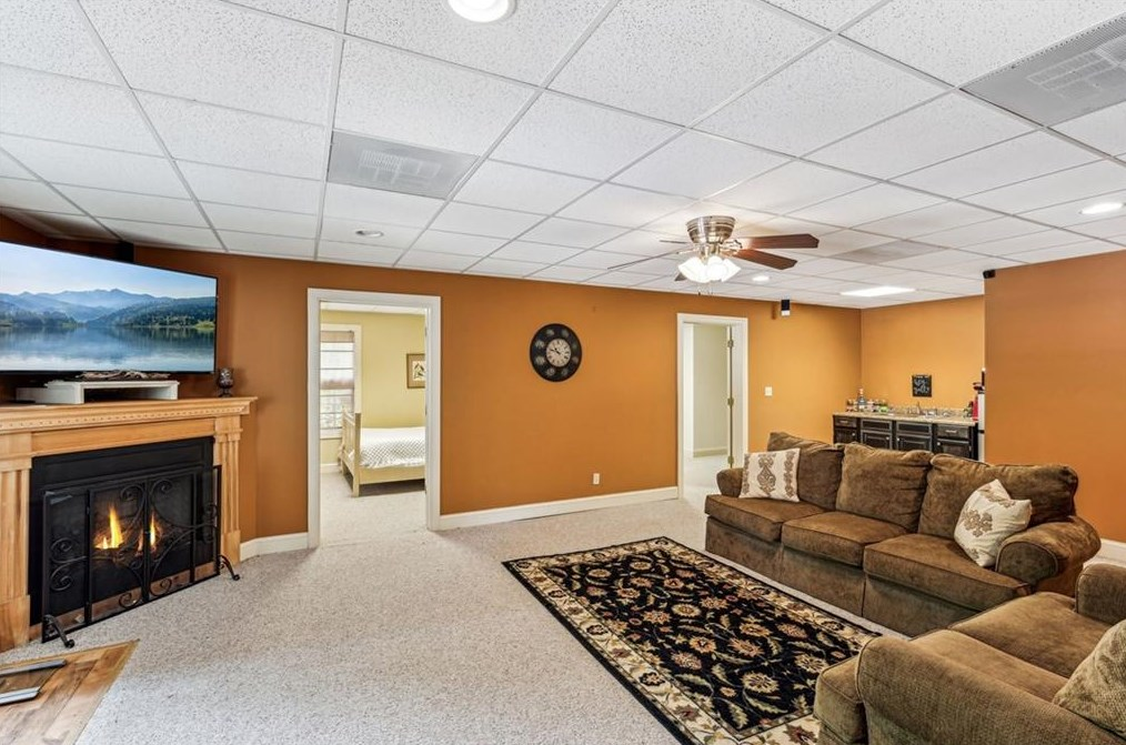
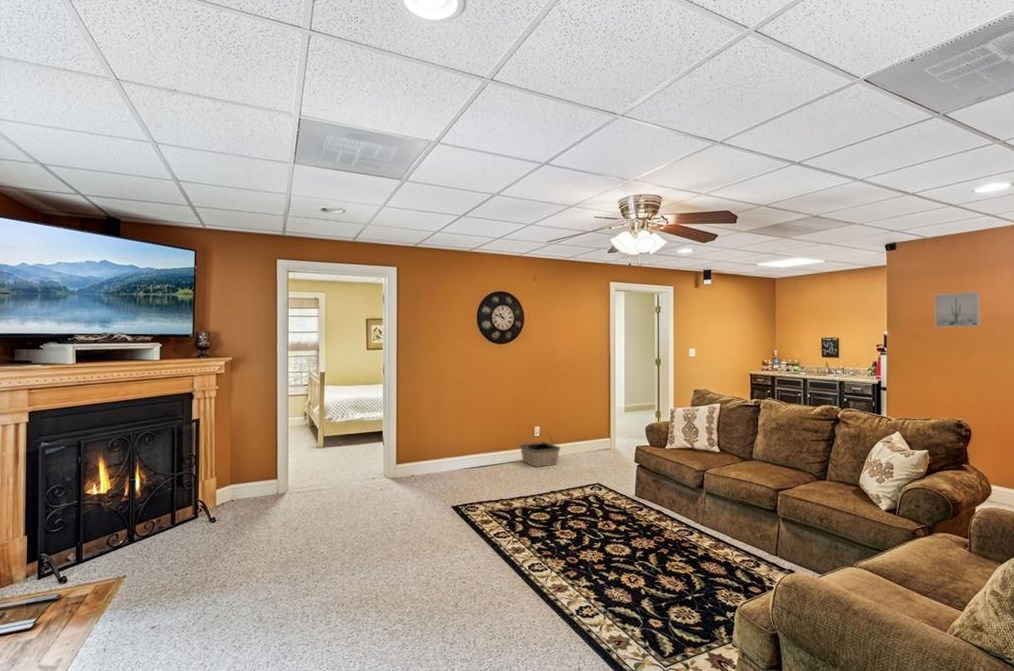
+ basket [519,431,561,468]
+ wall art [934,291,981,328]
